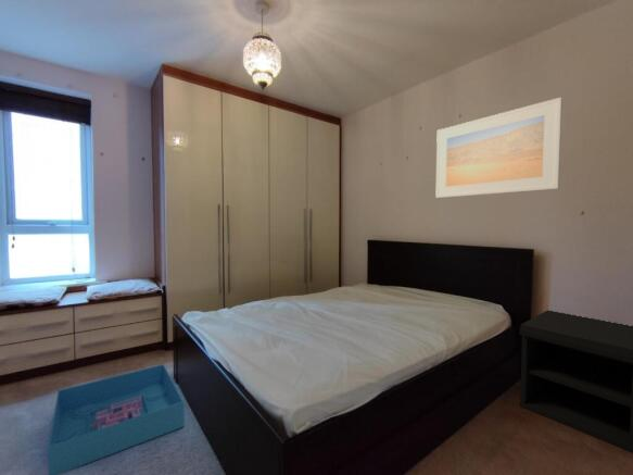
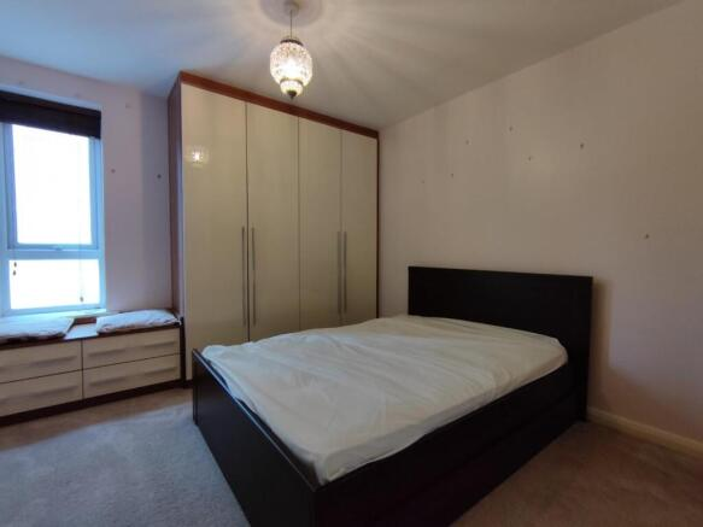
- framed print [434,97,564,199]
- storage bin [47,363,186,475]
- nightstand [518,309,633,453]
